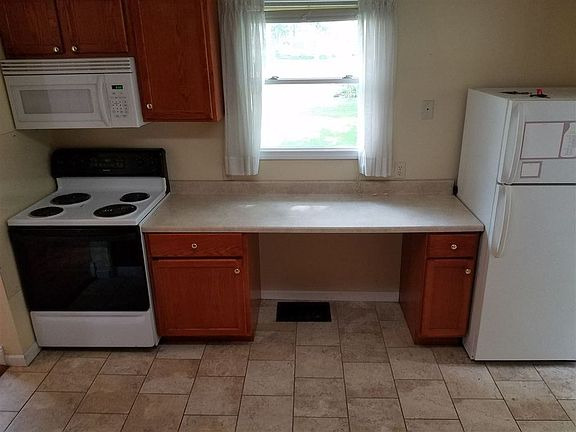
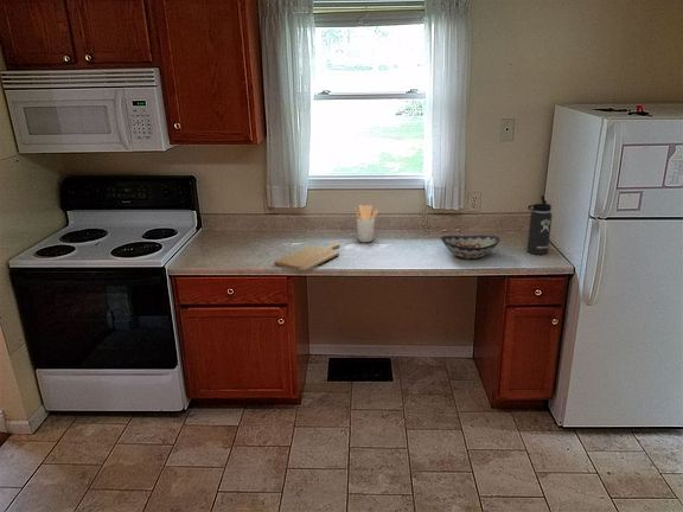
+ decorative bowl [440,235,502,260]
+ thermos bottle [526,194,553,256]
+ utensil holder [353,204,379,243]
+ chopping board [274,242,342,271]
